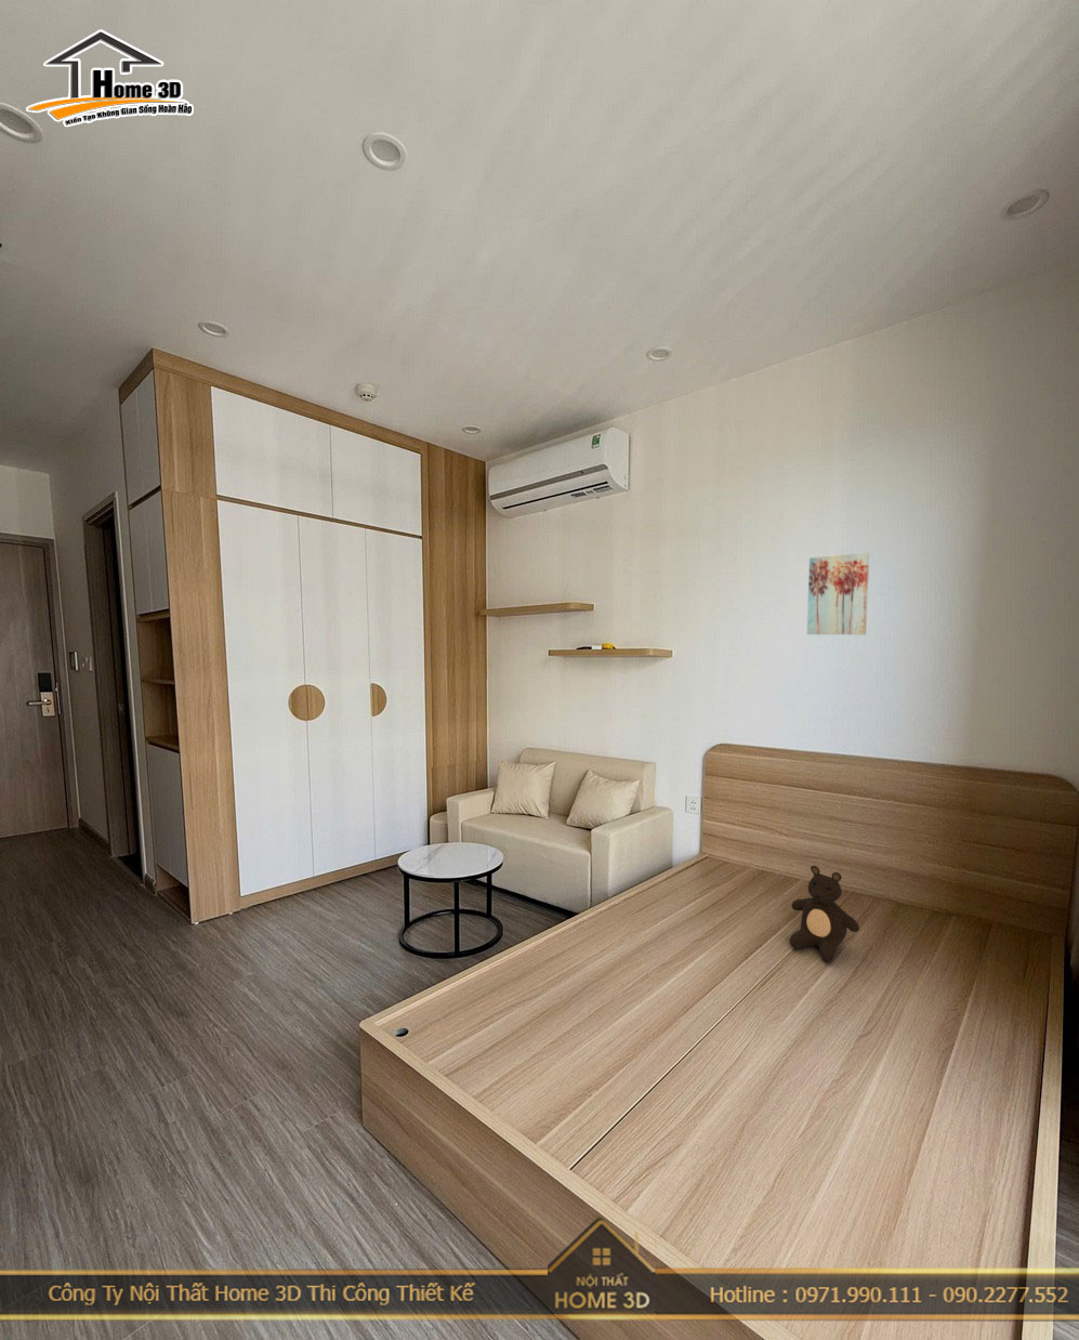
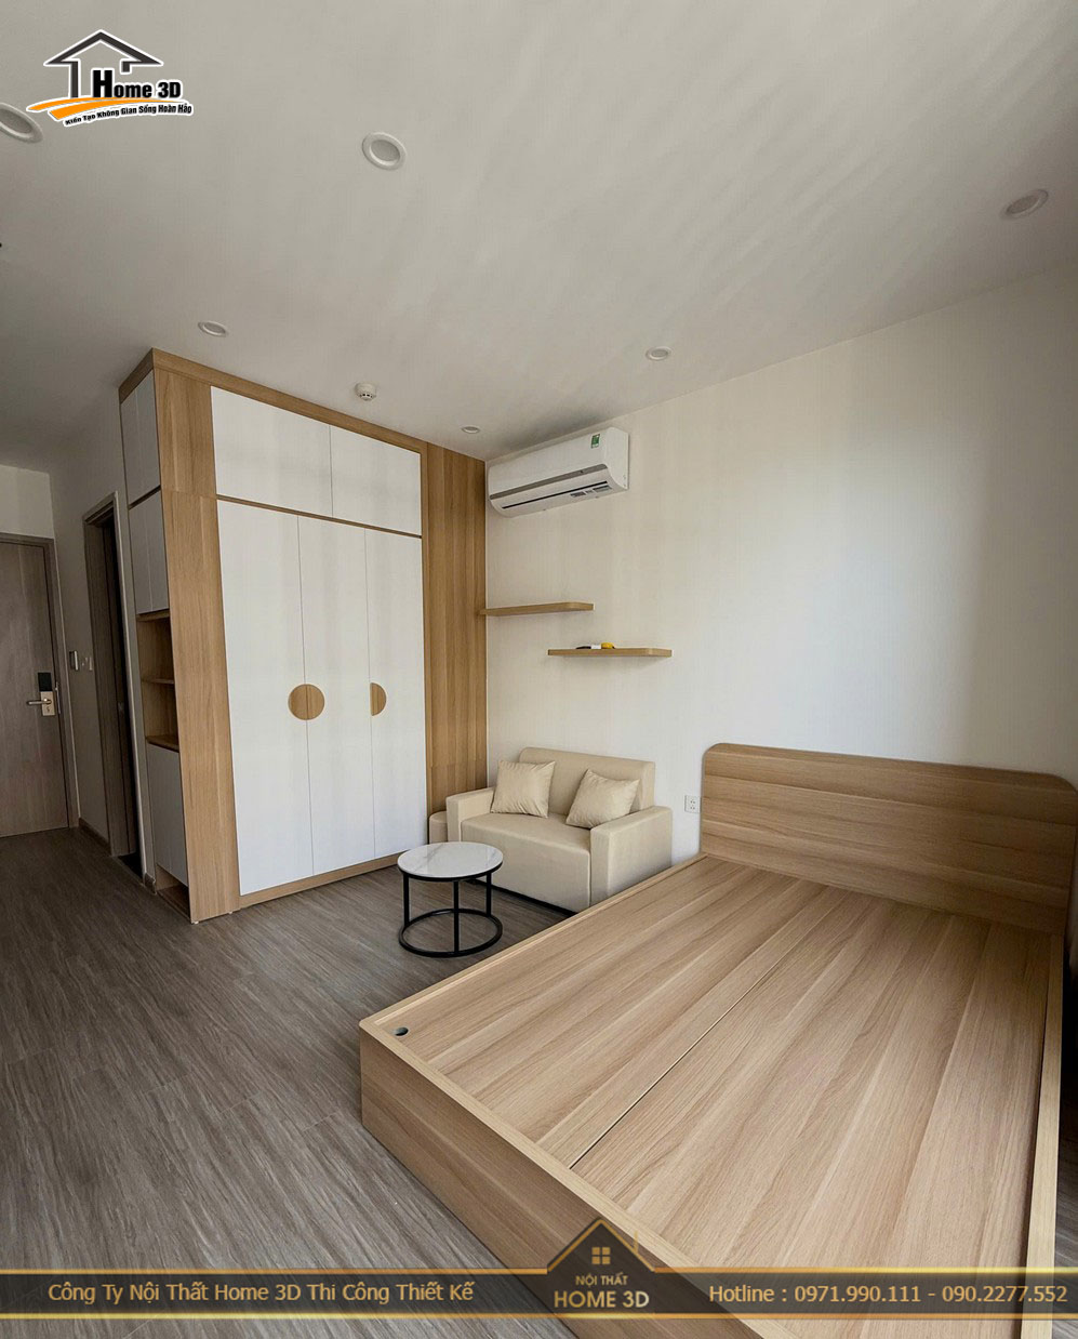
- teddy bear [789,864,860,963]
- wall art [806,552,870,635]
